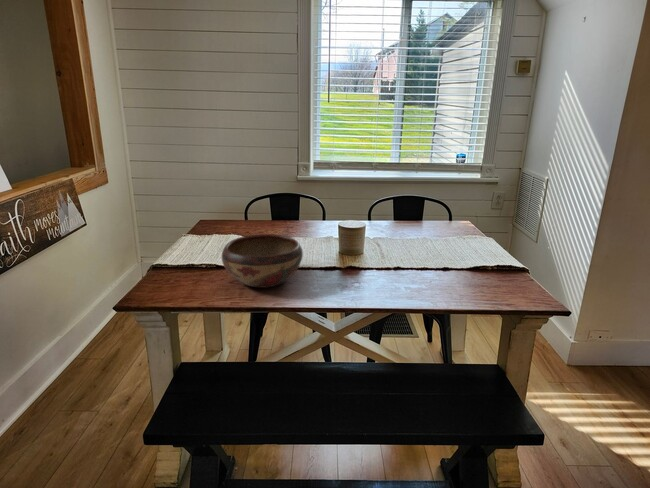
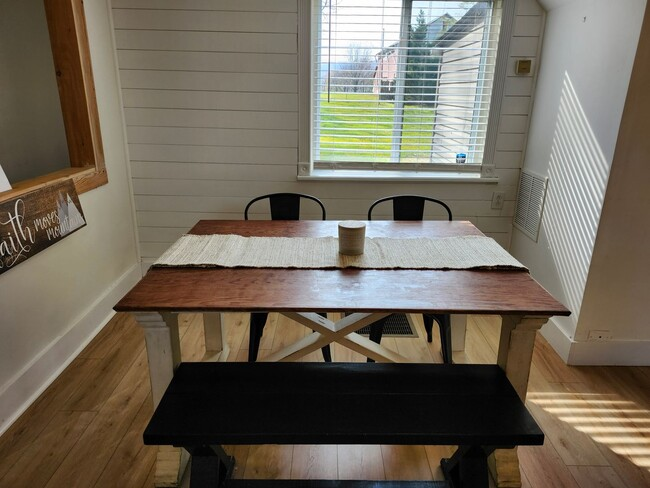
- decorative bowl [221,233,304,289]
